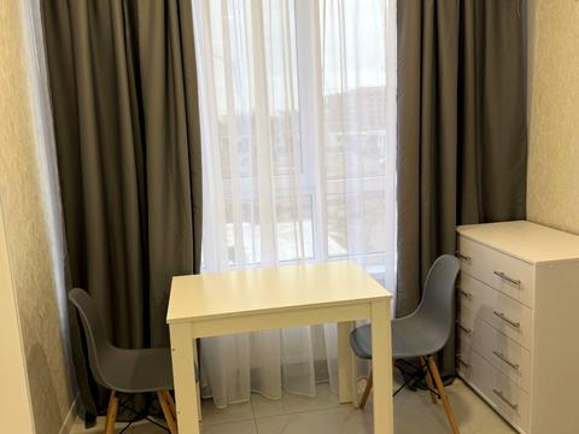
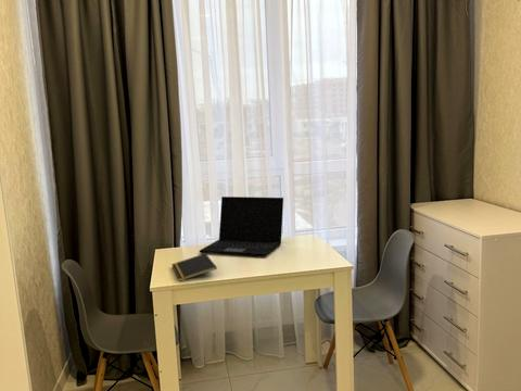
+ notepad [170,253,218,282]
+ laptop [199,195,284,257]
